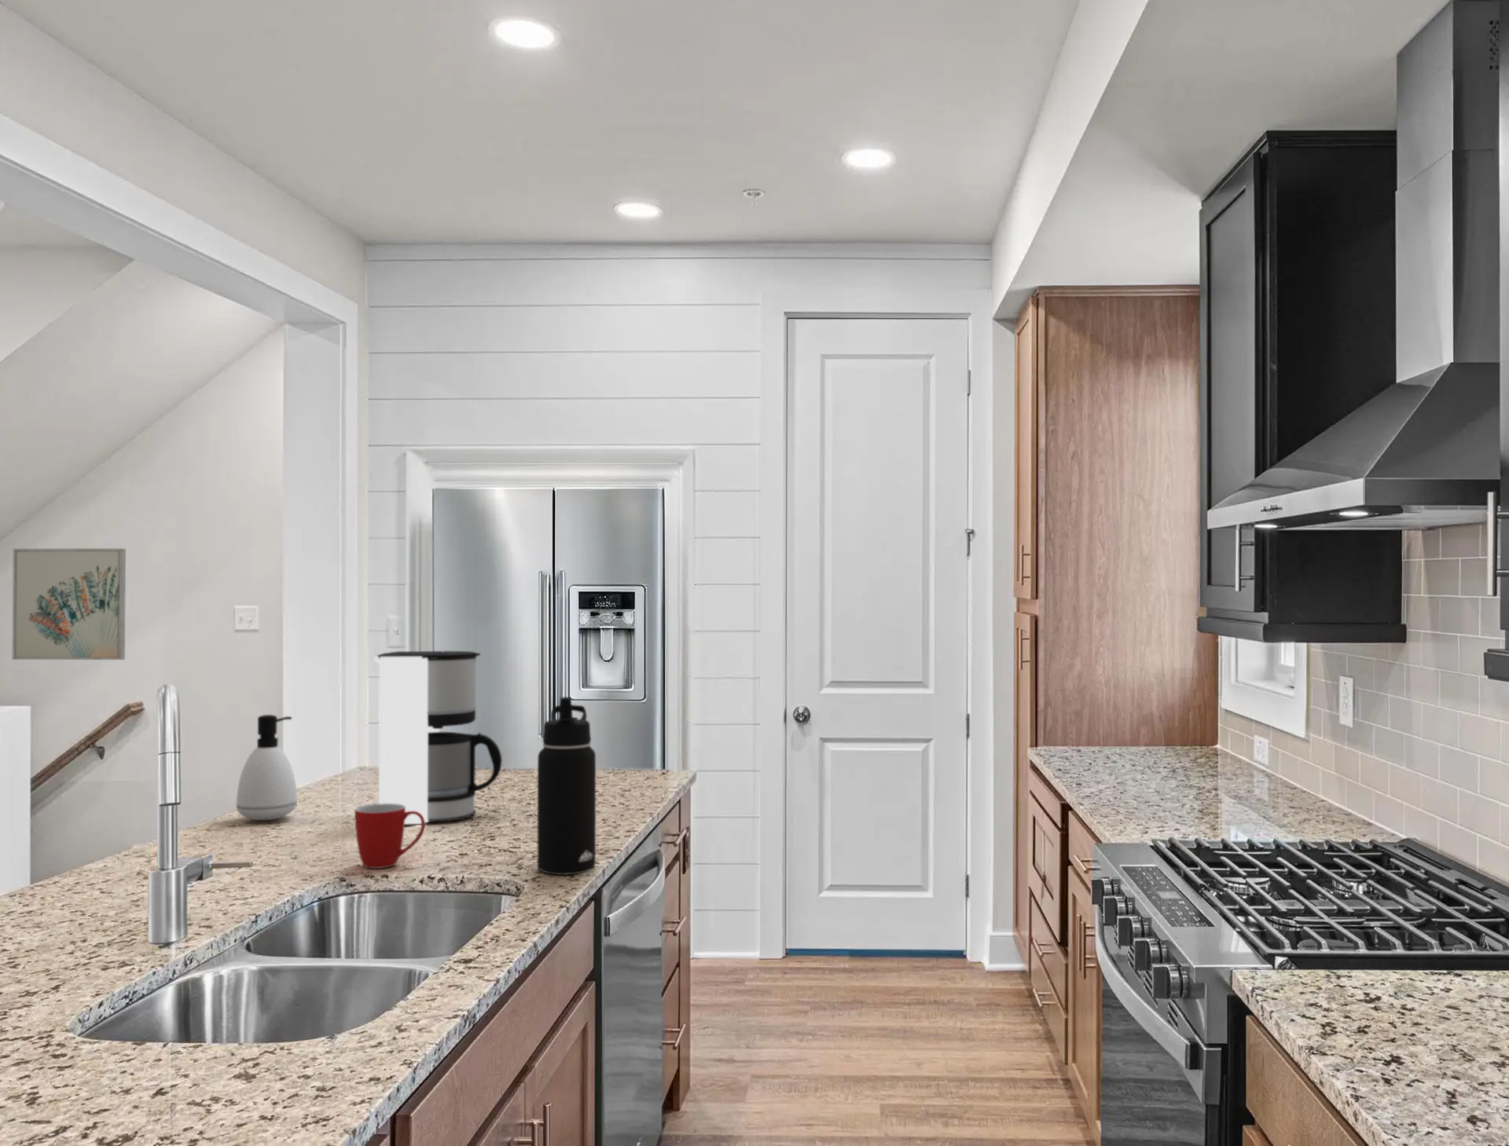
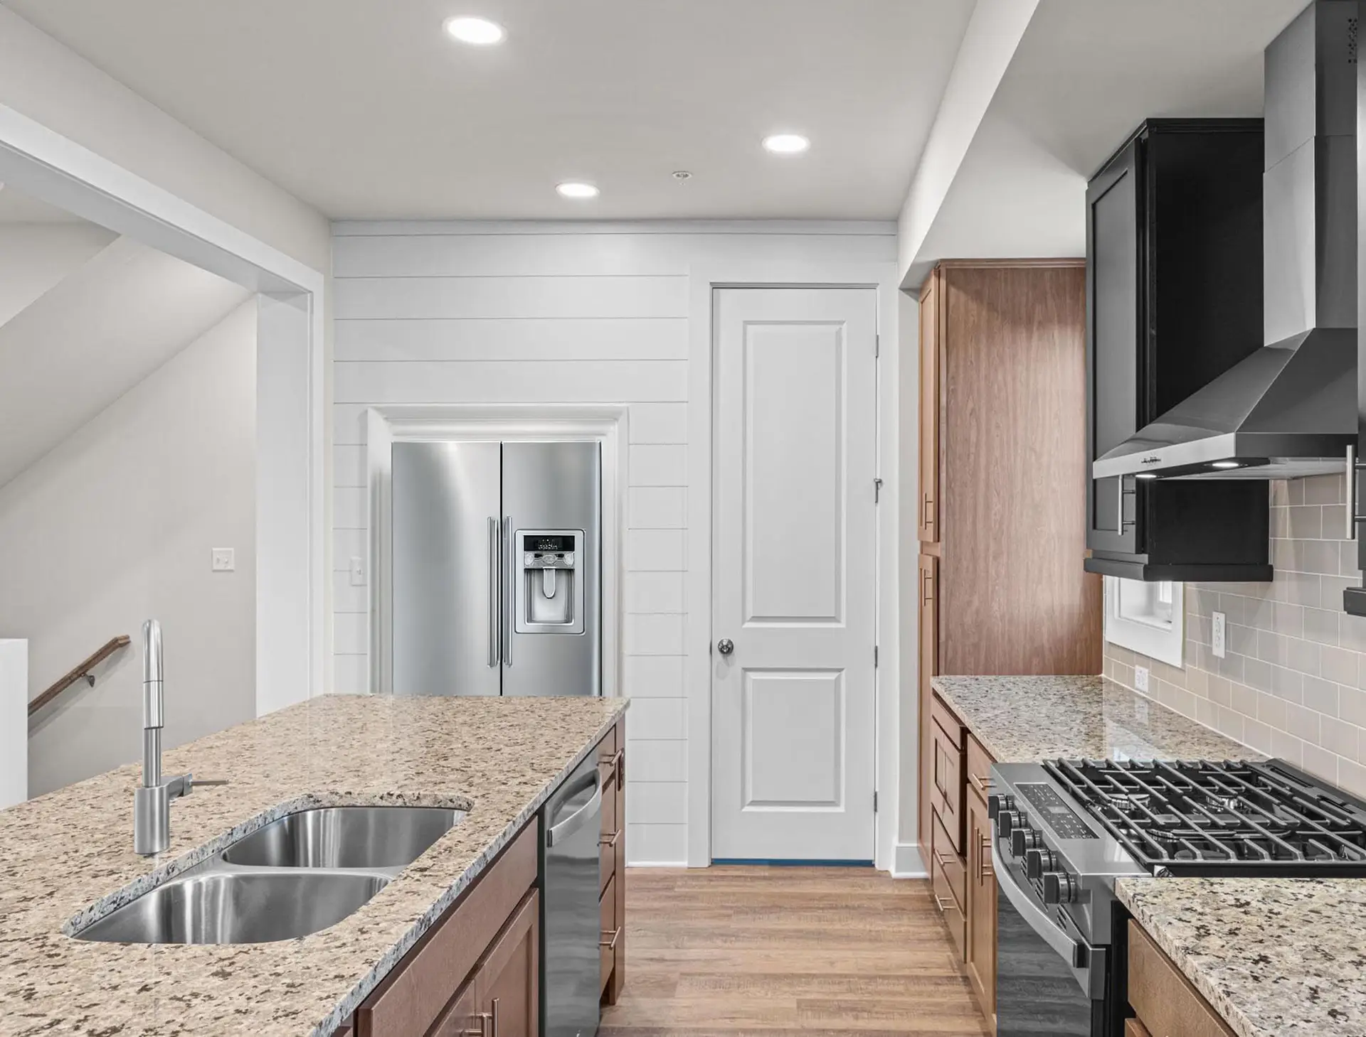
- wall art [12,548,126,661]
- coffee maker [373,650,503,826]
- mug [354,803,426,869]
- water bottle [537,696,596,876]
- soap dispenser [236,714,297,821]
